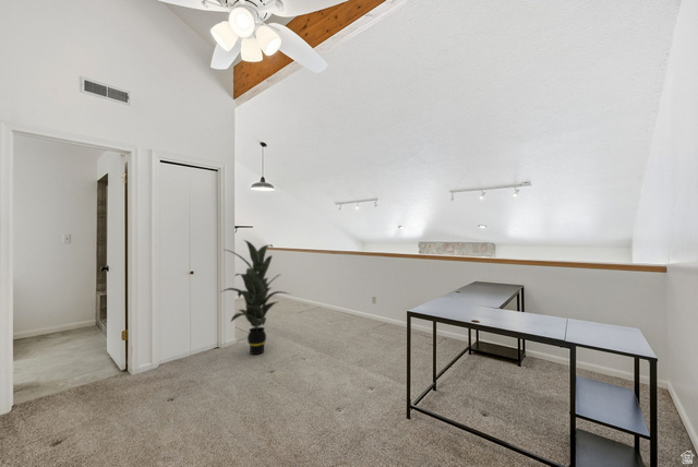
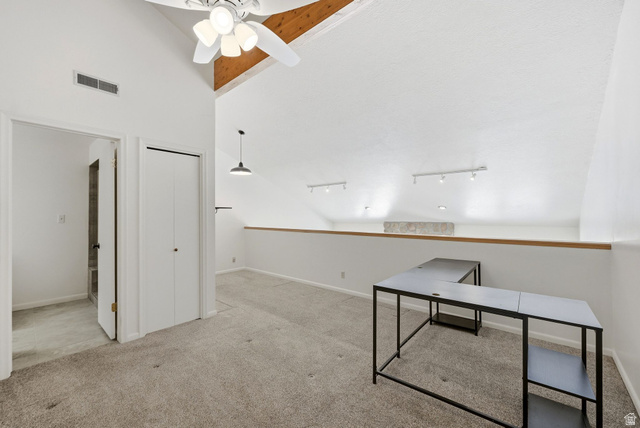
- indoor plant [221,239,292,356]
